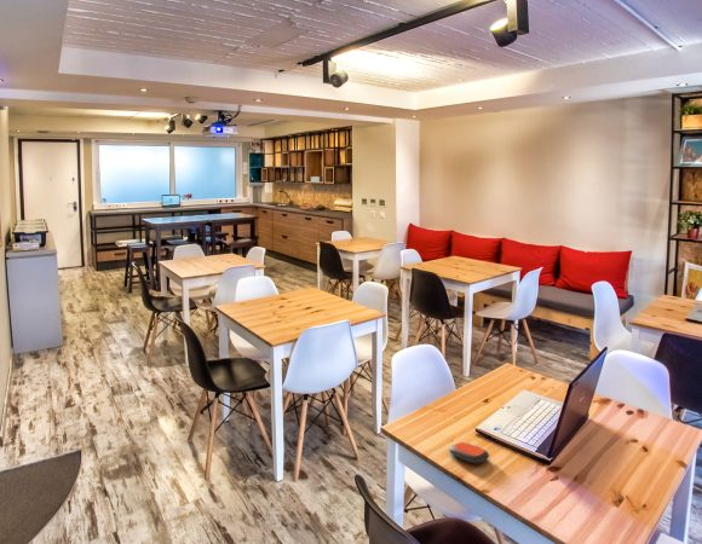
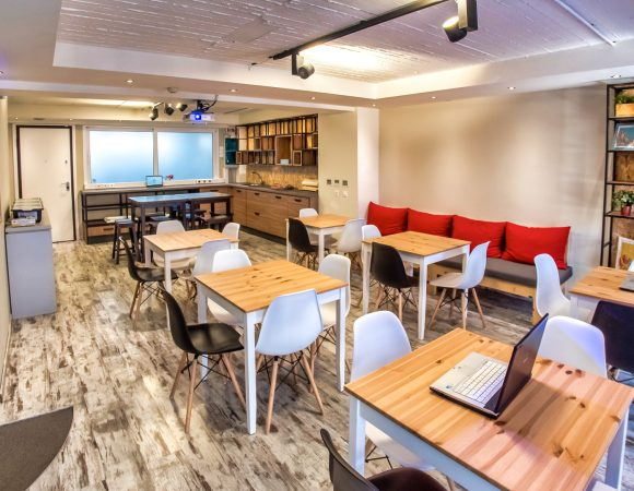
- remote control [448,441,490,464]
